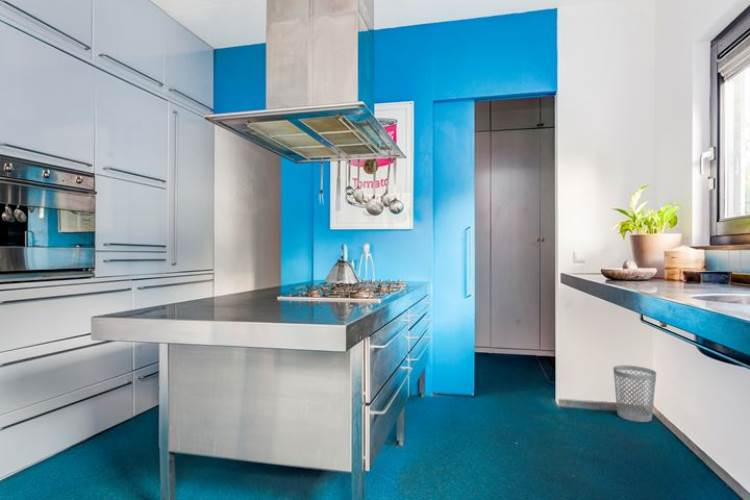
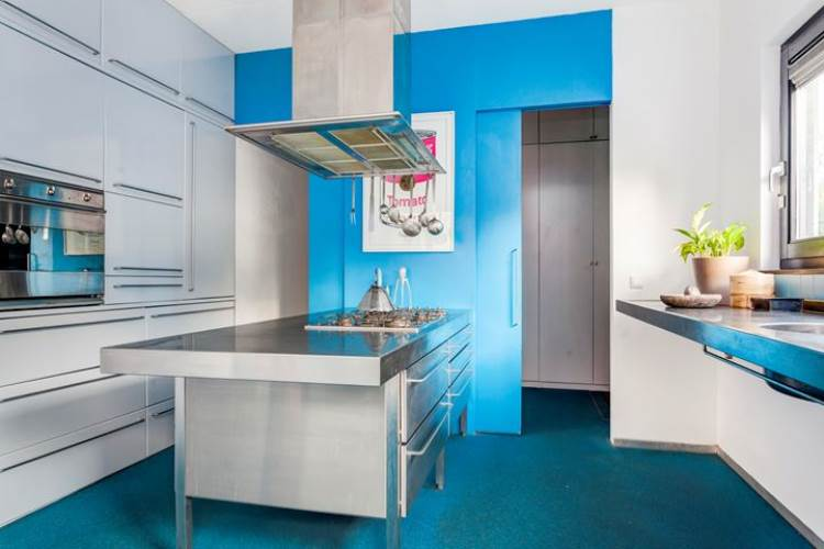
- wastebasket [612,364,657,423]
